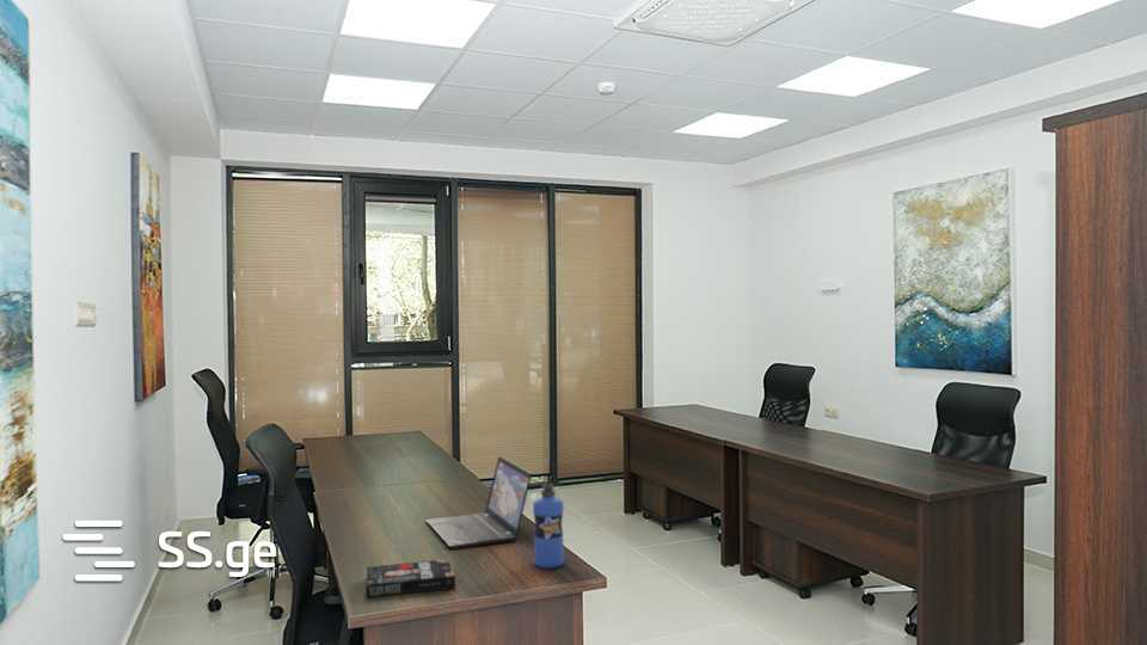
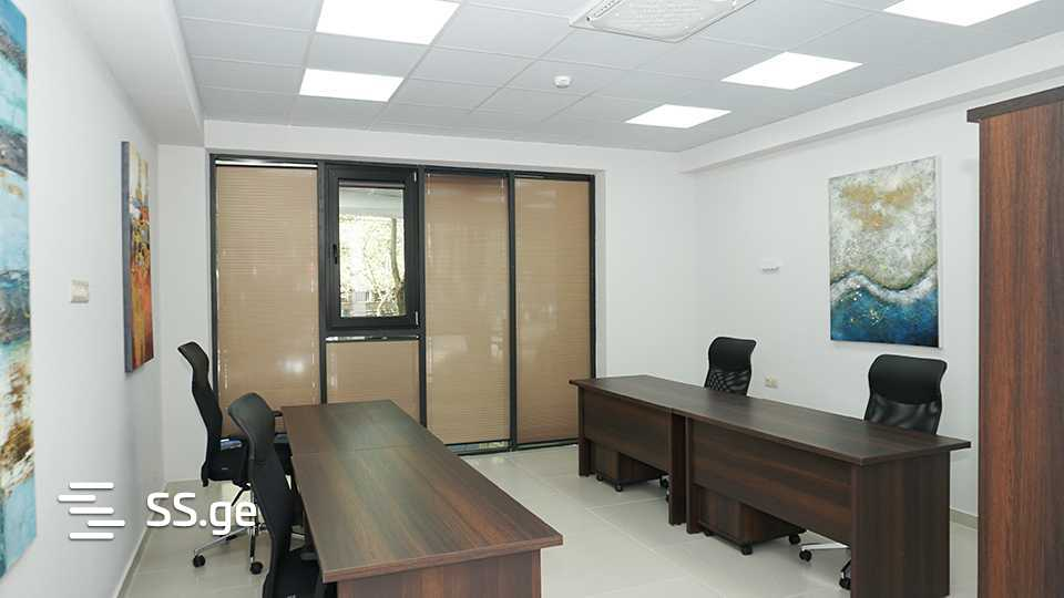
- water bottle [532,481,565,570]
- laptop [424,454,533,549]
- book [366,558,456,598]
